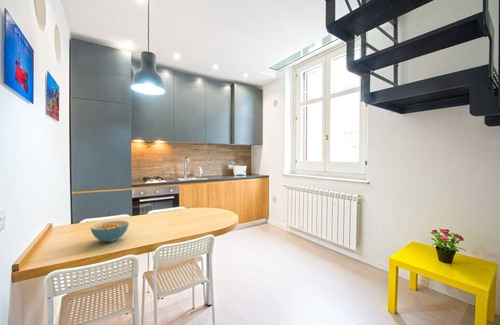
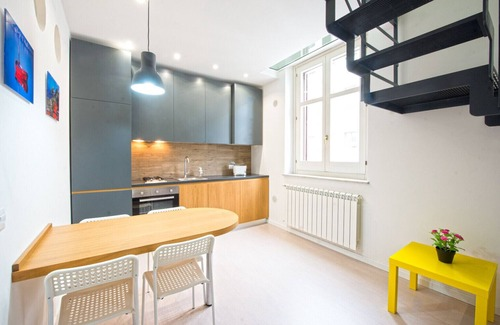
- cereal bowl [90,220,130,243]
